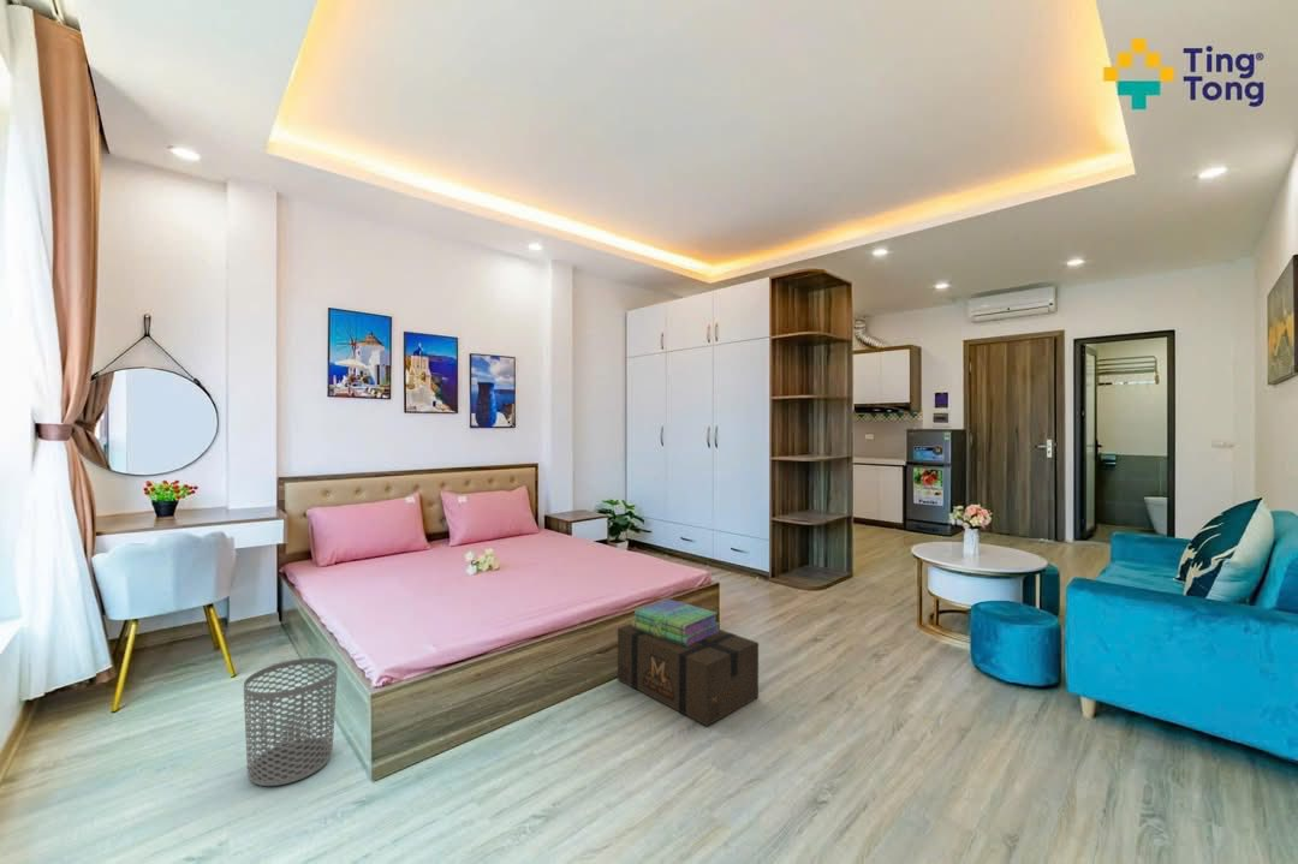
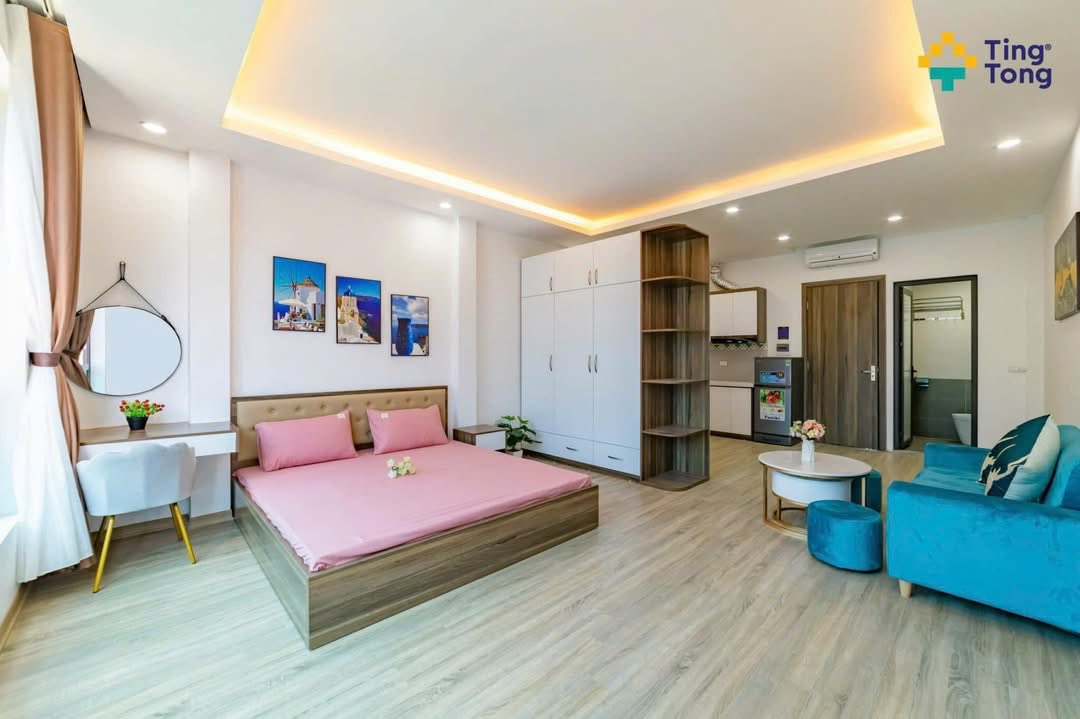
- waste bin [243,656,339,787]
- stack of books [631,598,721,646]
- cardboard box [617,622,760,727]
